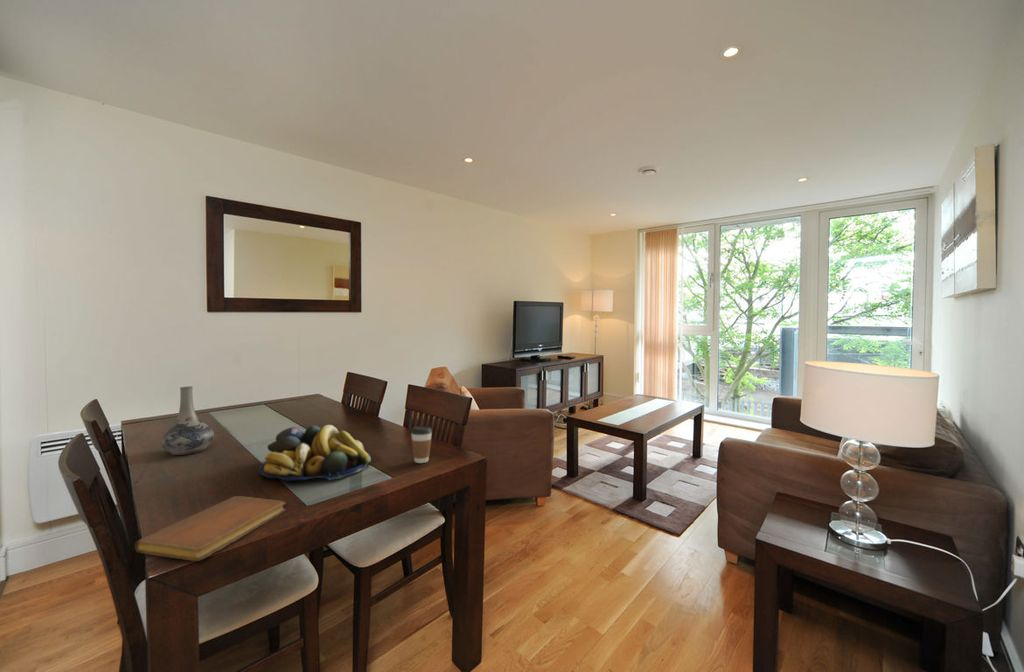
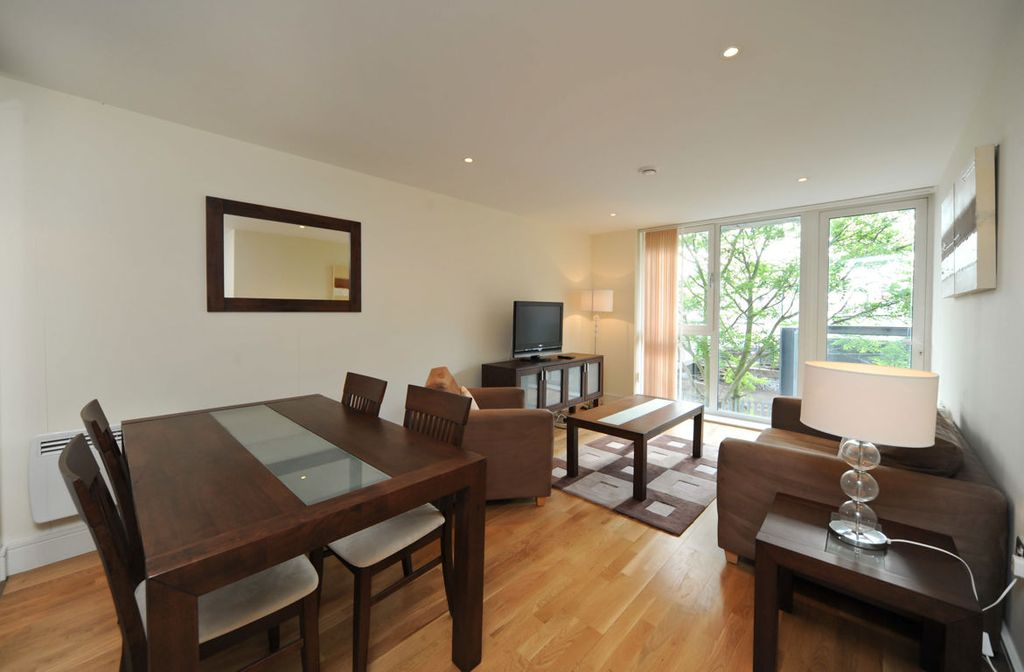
- fruit bowl [257,424,372,482]
- coffee cup [410,425,433,464]
- decorative vase [160,385,215,456]
- notebook [134,495,287,562]
